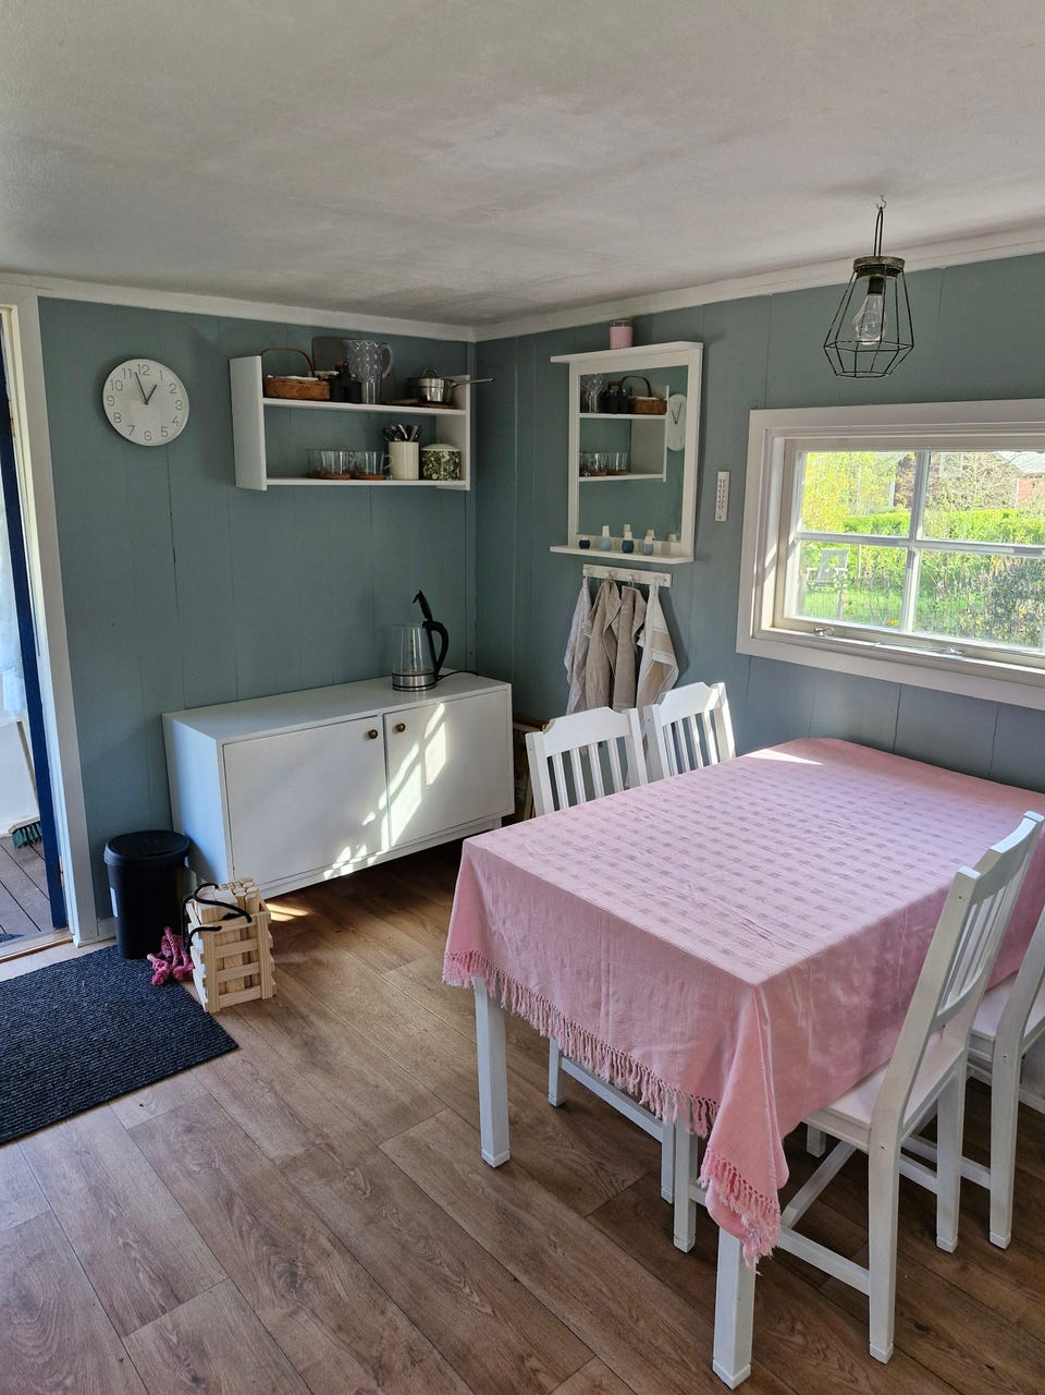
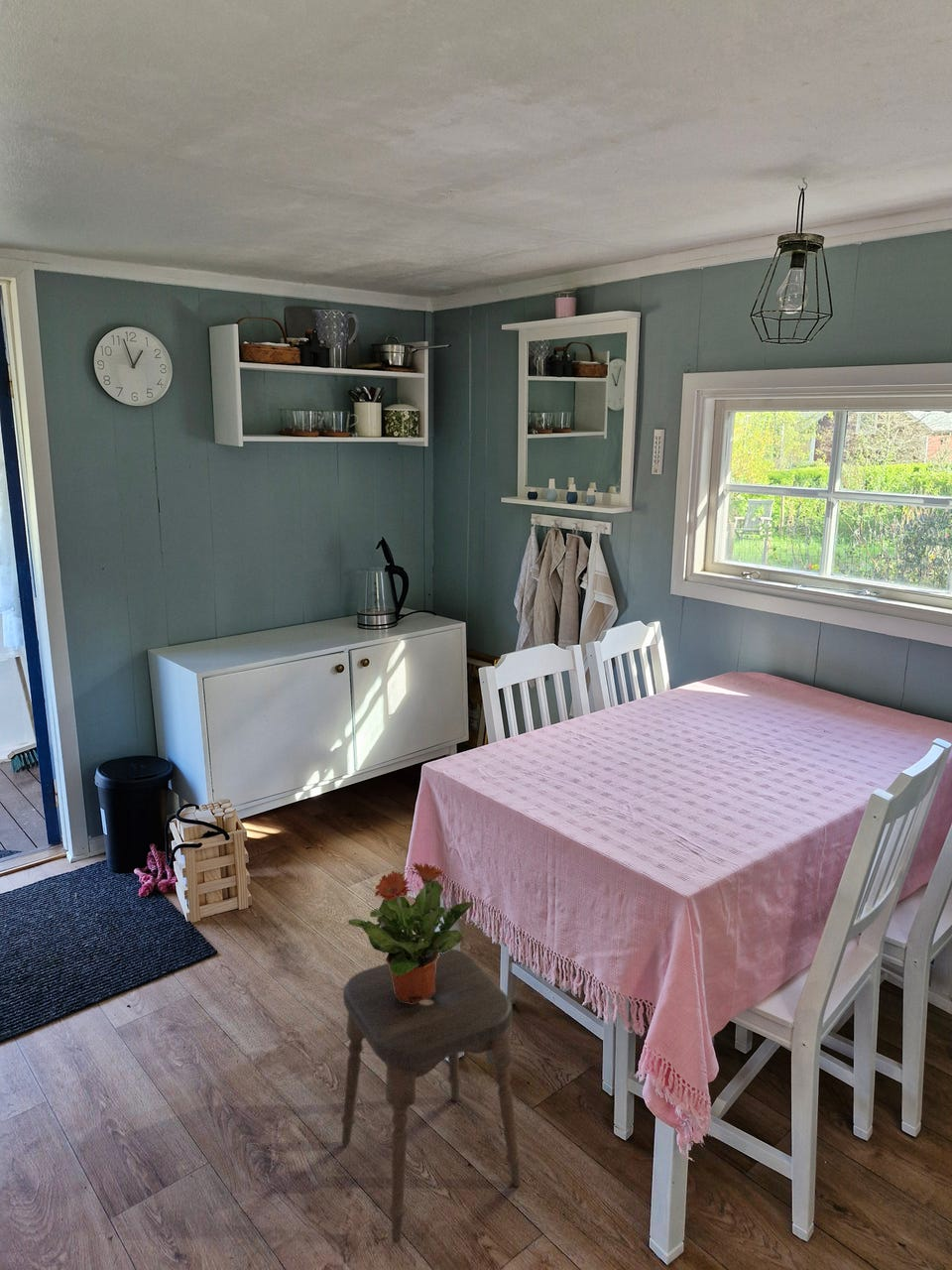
+ potted plant [348,861,475,1003]
+ stool [340,948,522,1245]
